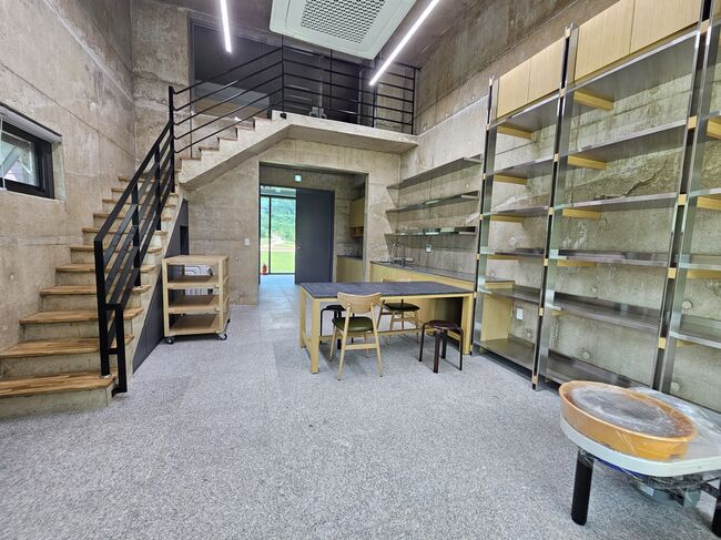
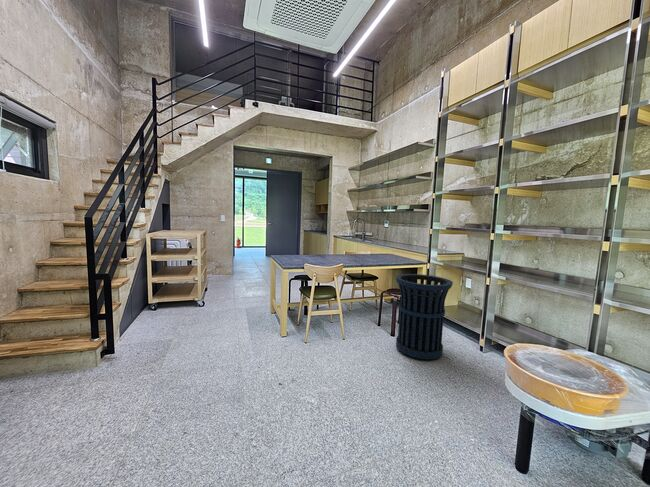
+ trash can [395,273,454,361]
